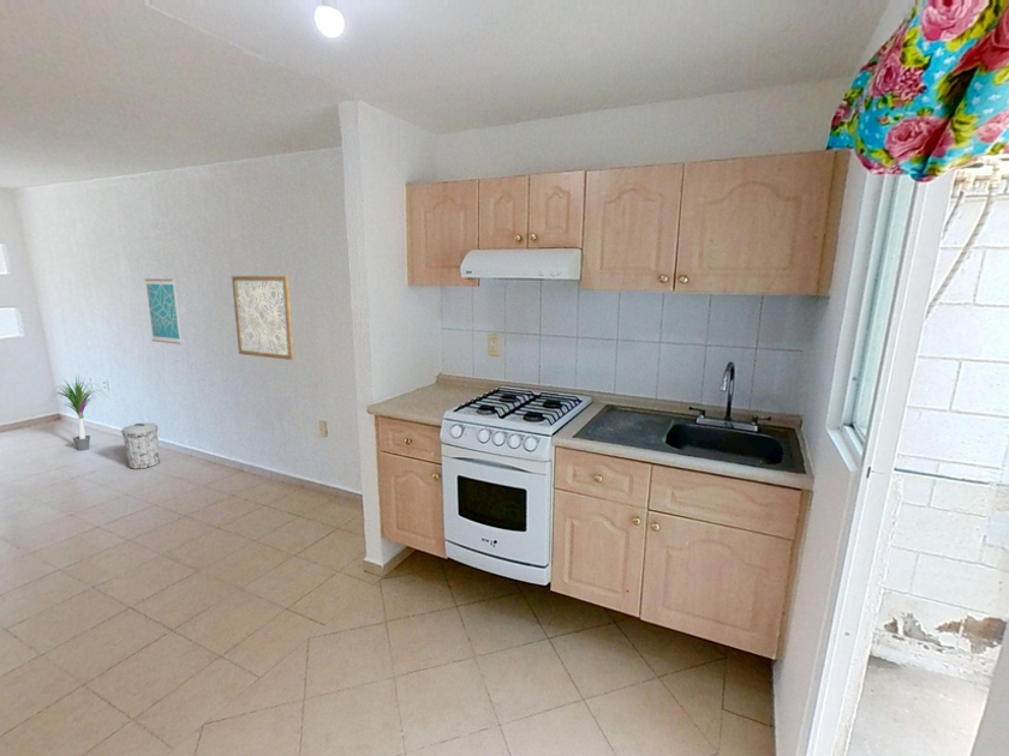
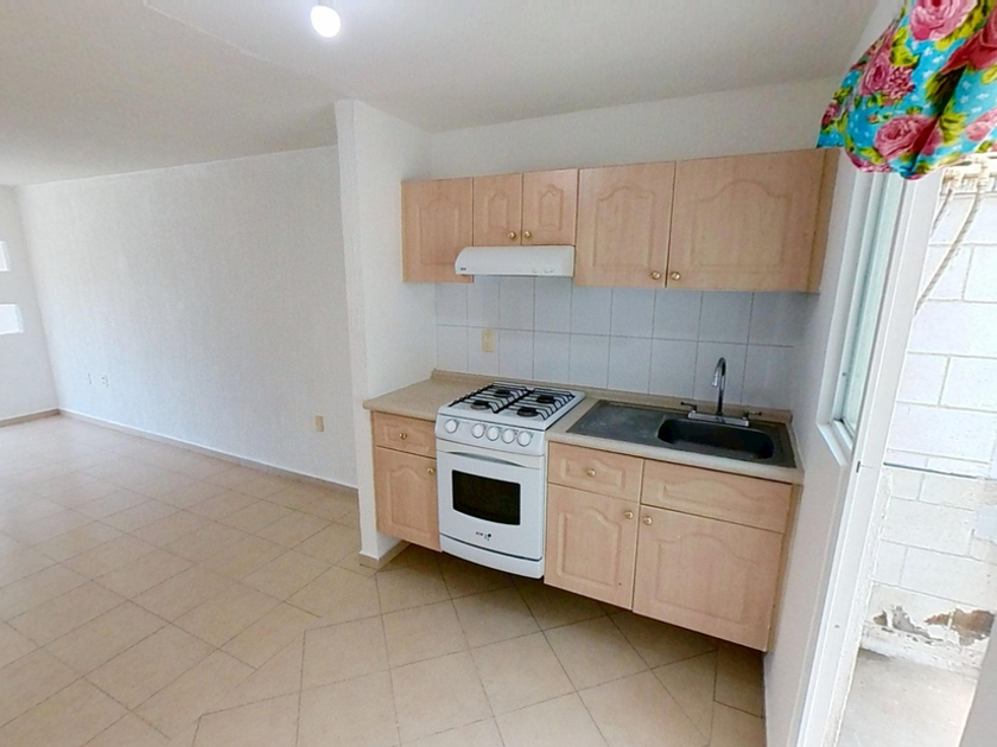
- wall art [231,274,295,361]
- wall art [143,277,184,346]
- potted plant [43,374,108,451]
- trash can [120,422,161,470]
